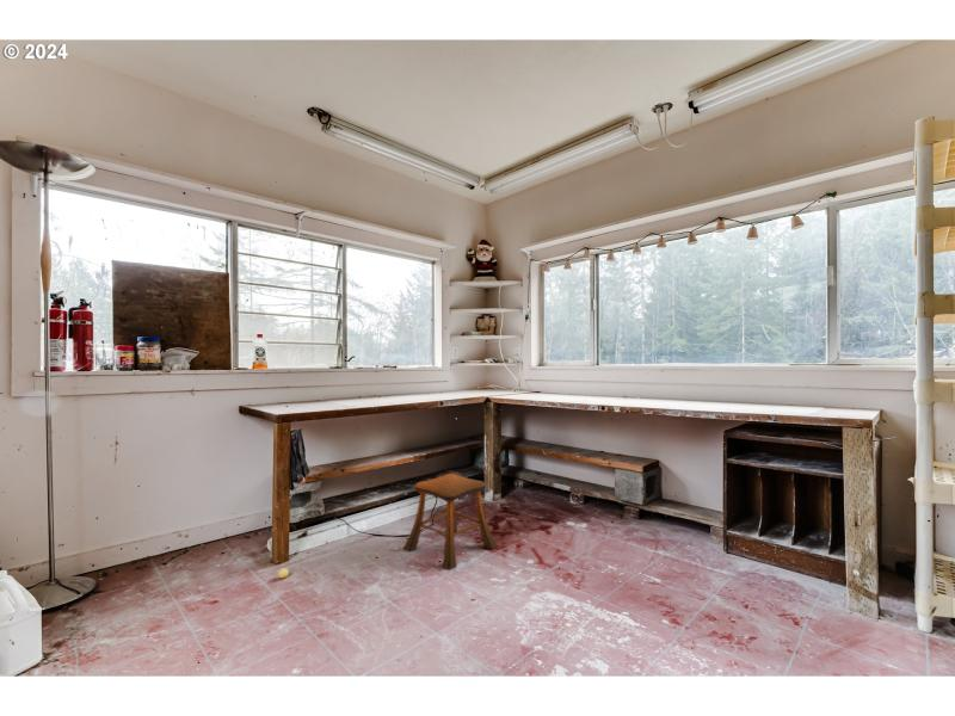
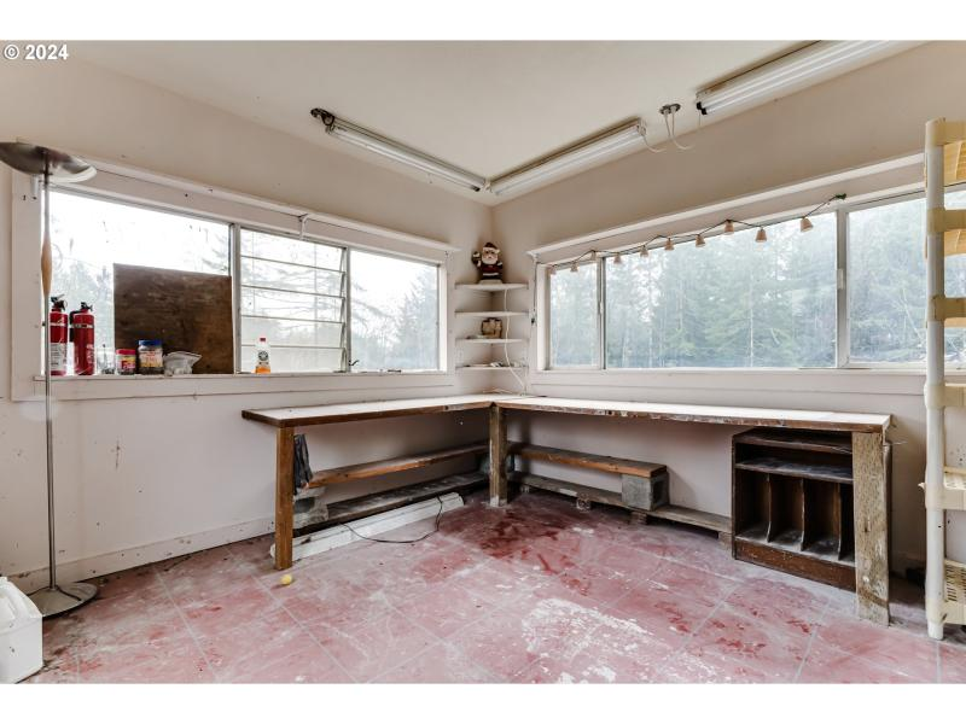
- stool [402,473,499,572]
